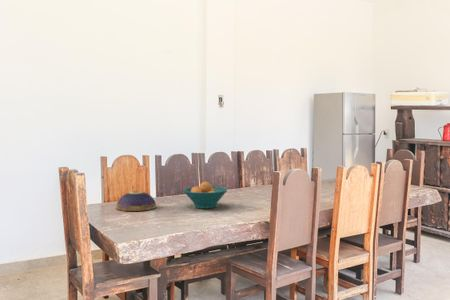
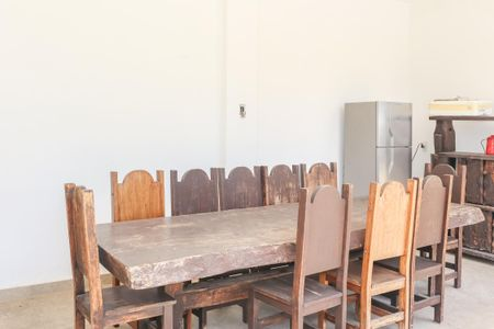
- decorative bowl [115,190,157,212]
- fruit bowl [182,181,228,210]
